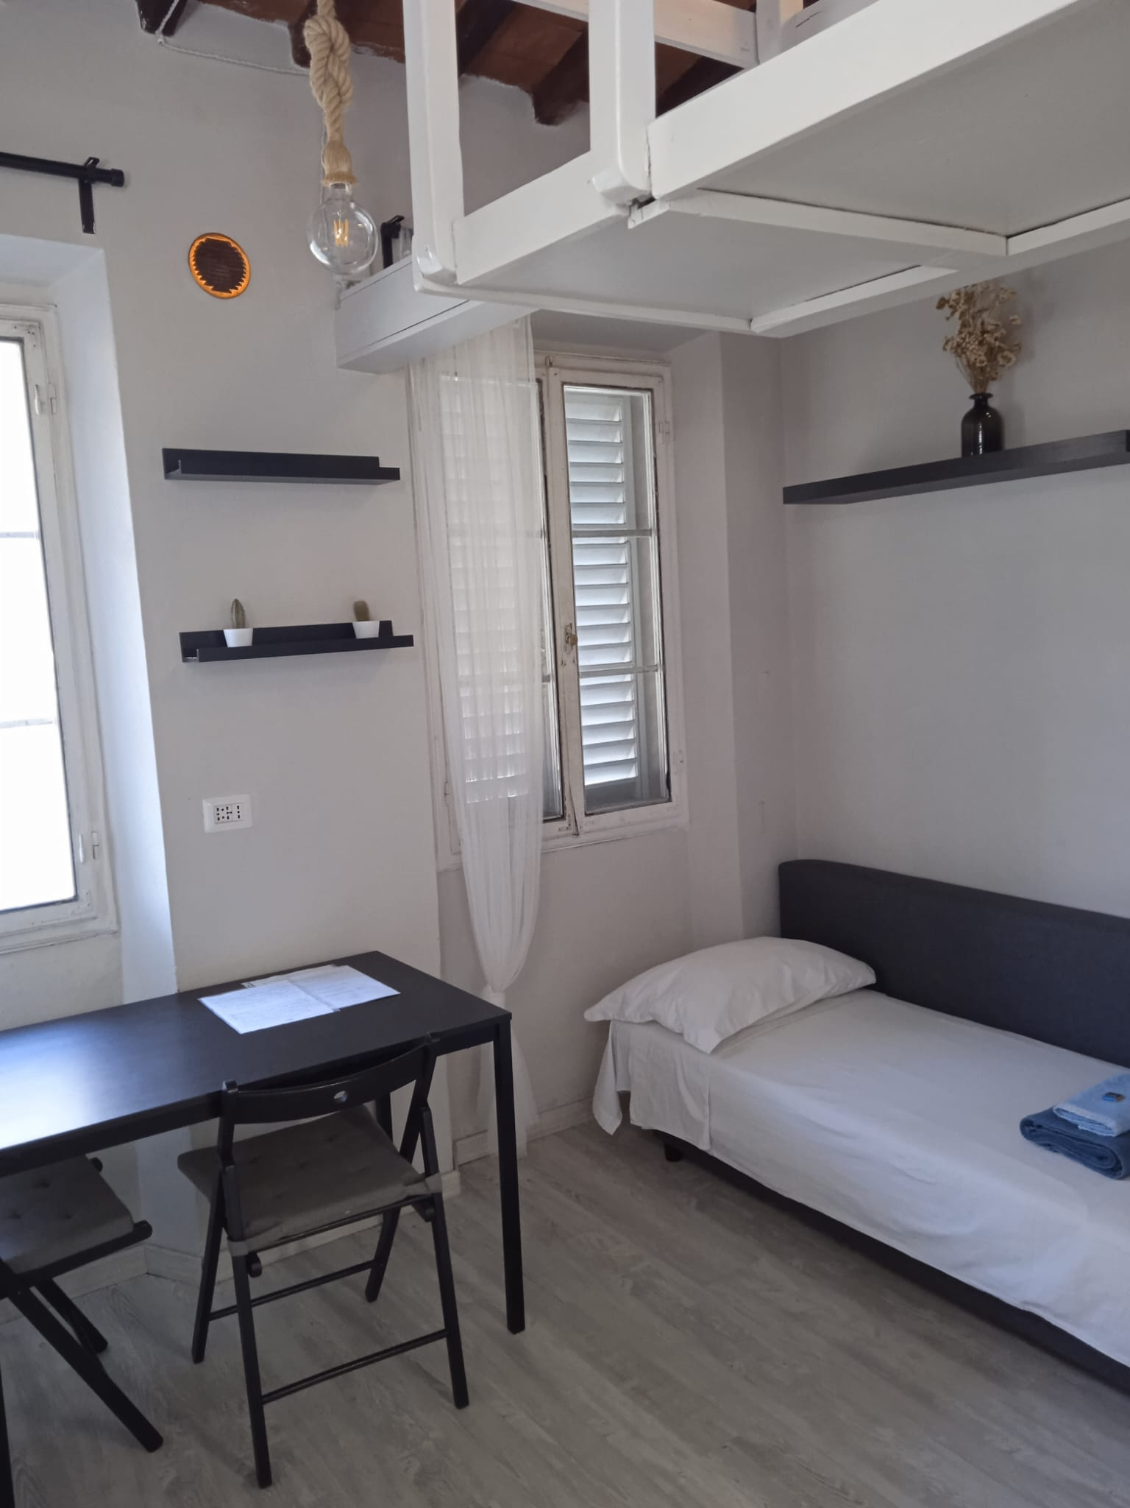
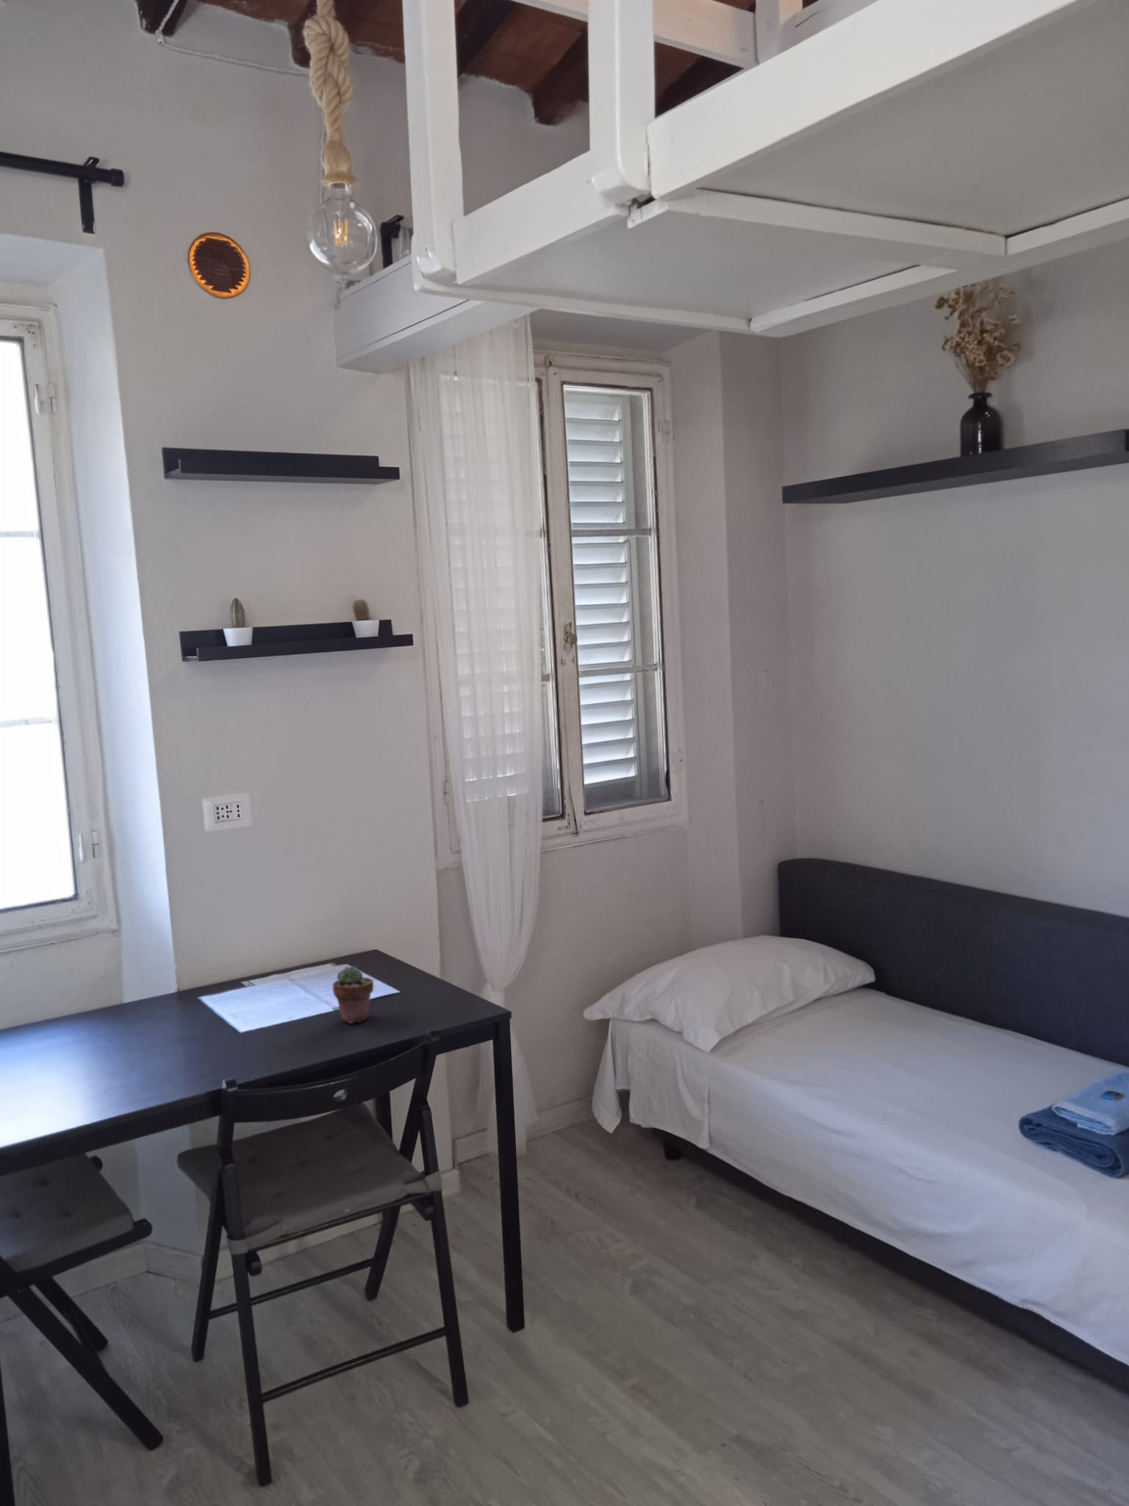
+ potted succulent [332,965,374,1025]
